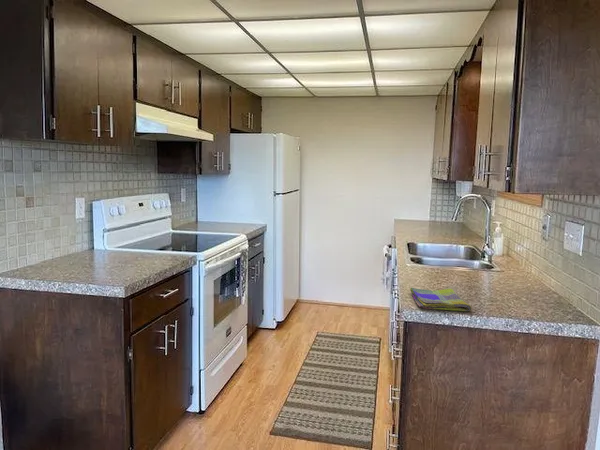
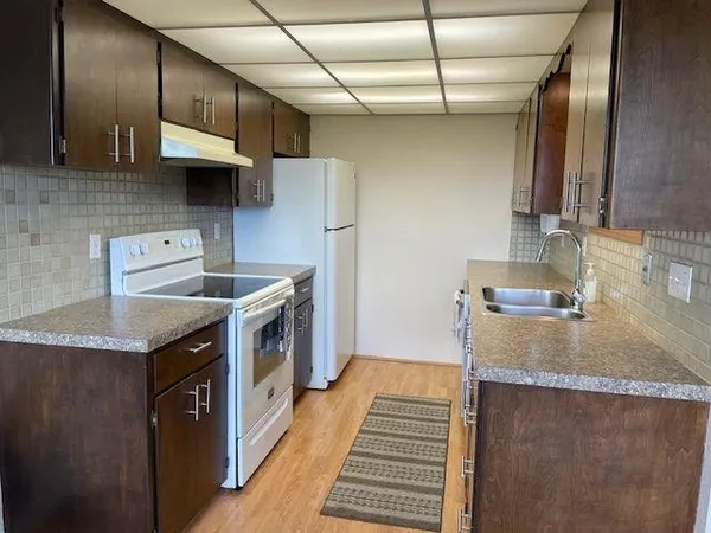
- dish towel [409,287,472,312]
